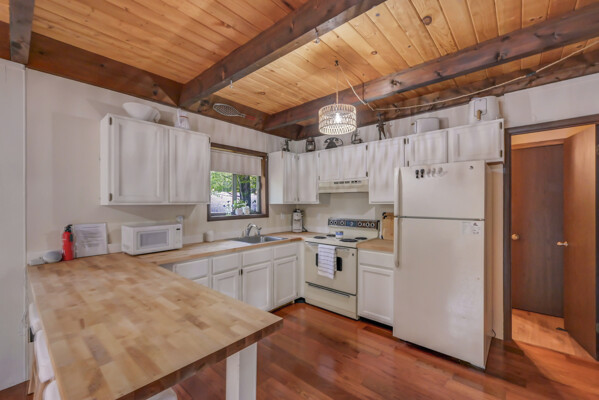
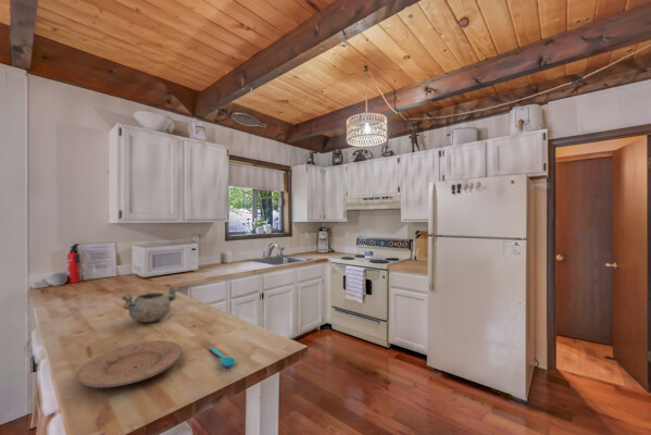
+ spoon [209,346,237,368]
+ plate [76,339,184,388]
+ decorative bowl [121,285,180,323]
